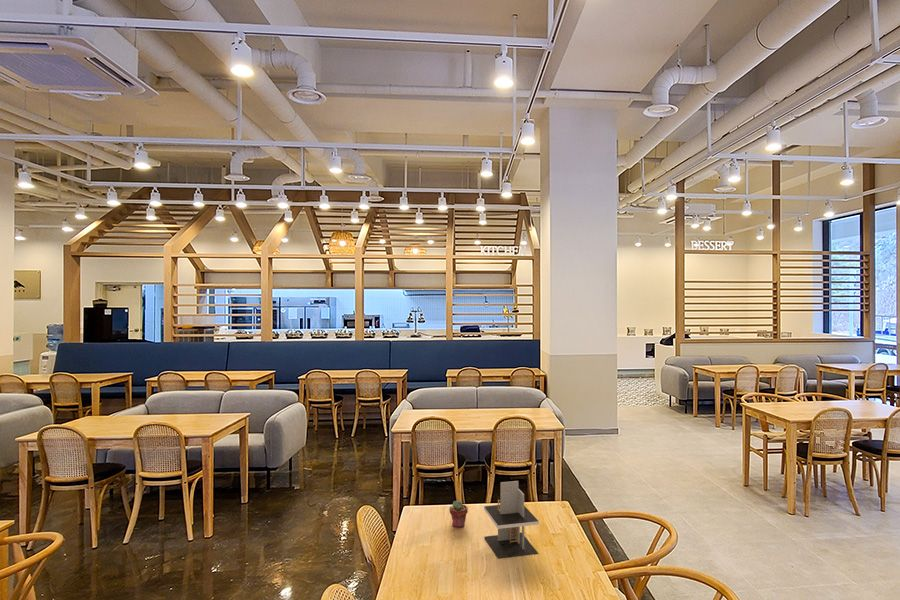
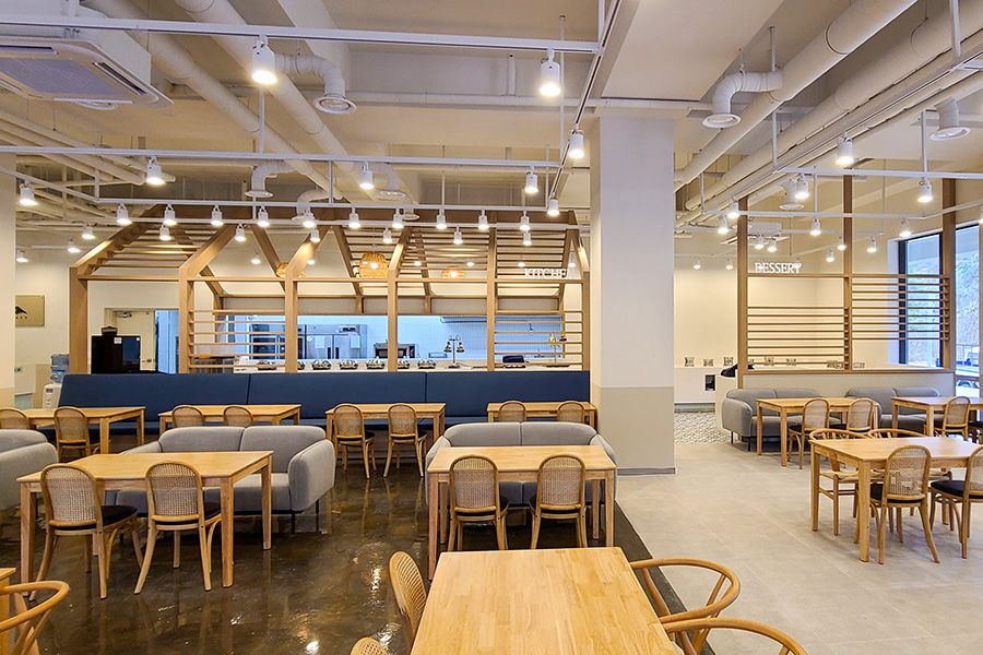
- potted succulent [448,500,469,528]
- napkin holder [483,480,540,560]
